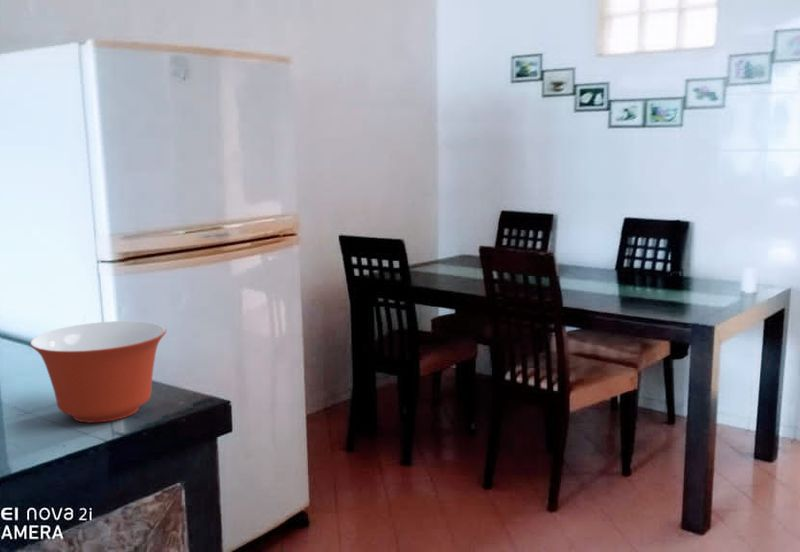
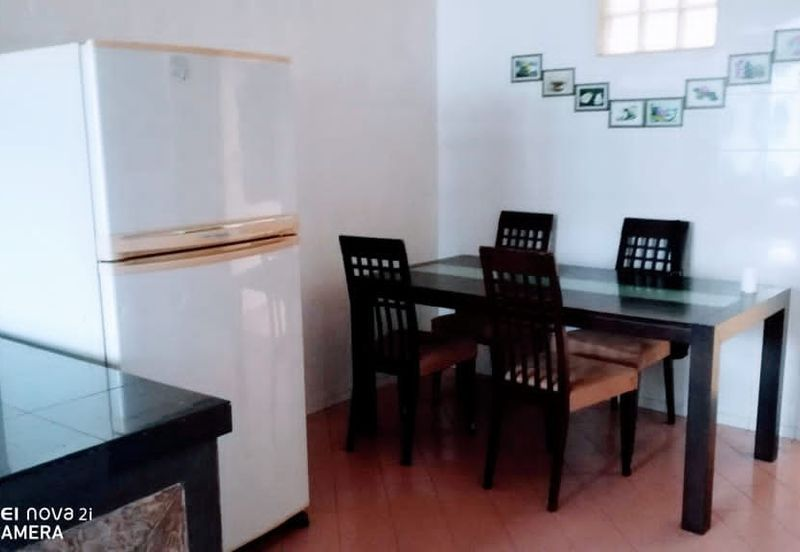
- mixing bowl [29,320,167,424]
